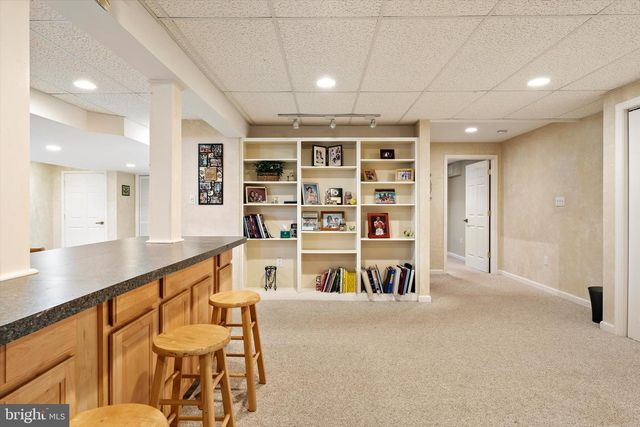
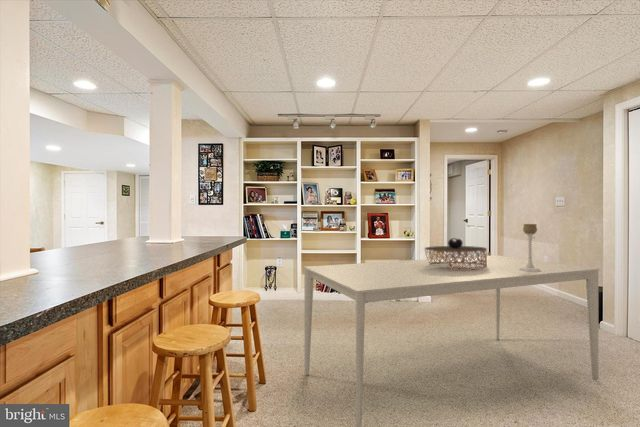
+ dining table [303,254,600,427]
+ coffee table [424,237,488,270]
+ candle holder [519,223,541,272]
